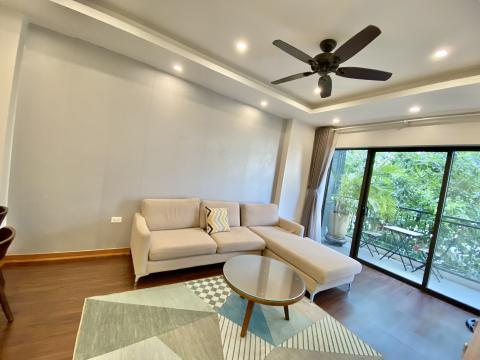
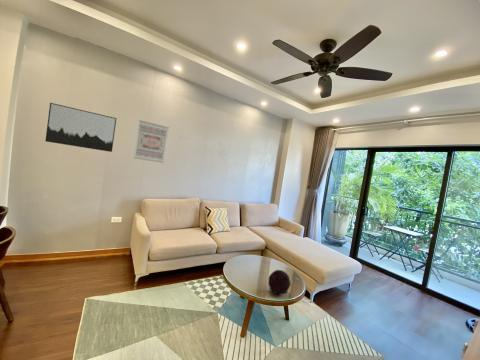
+ wall art [44,102,117,153]
+ decorative orb [267,269,292,296]
+ wall art [133,119,170,164]
